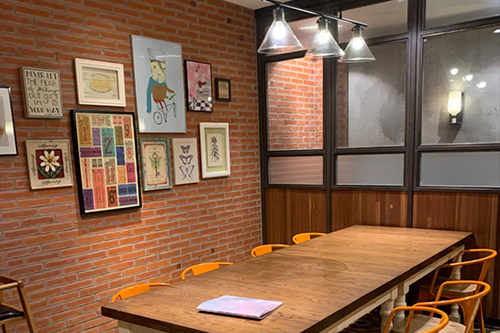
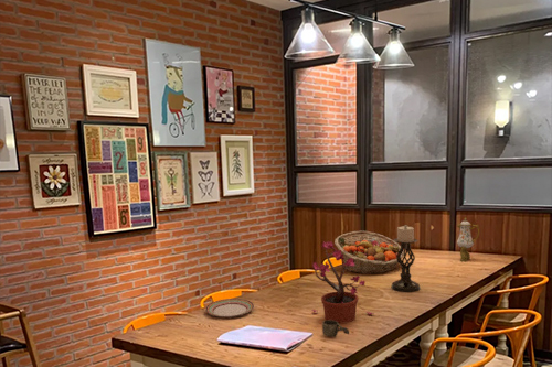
+ fruit basket [333,230,404,274]
+ potted plant [311,240,375,324]
+ candle holder [391,224,421,293]
+ plate [204,298,255,319]
+ teapot [456,217,480,262]
+ cup [321,320,350,338]
